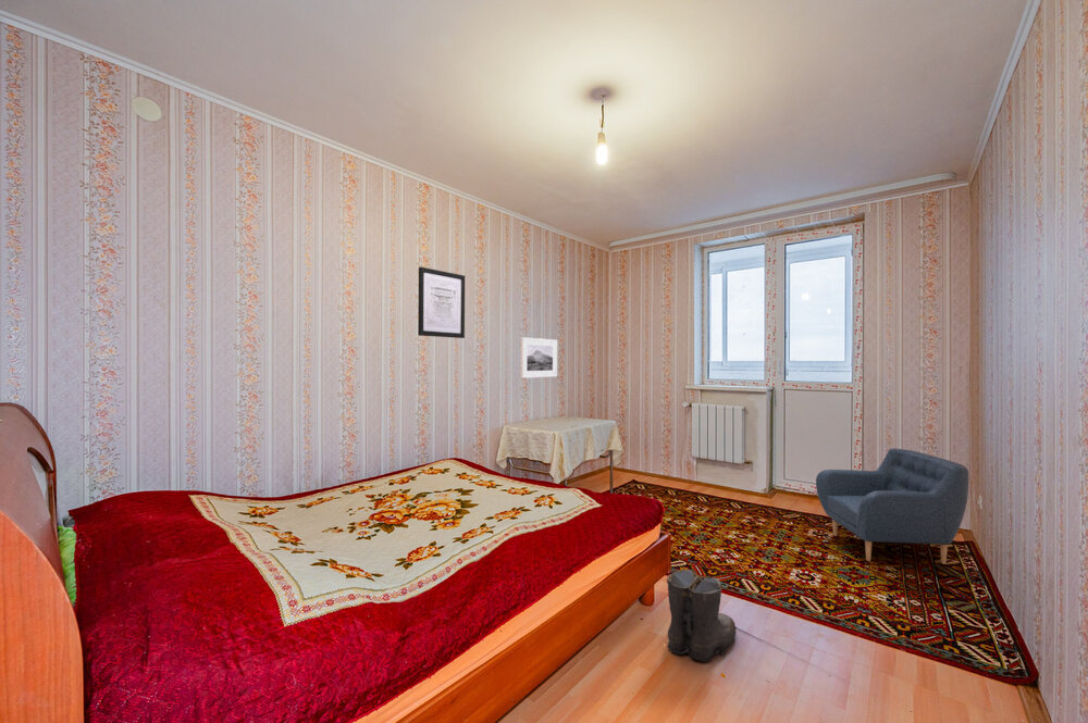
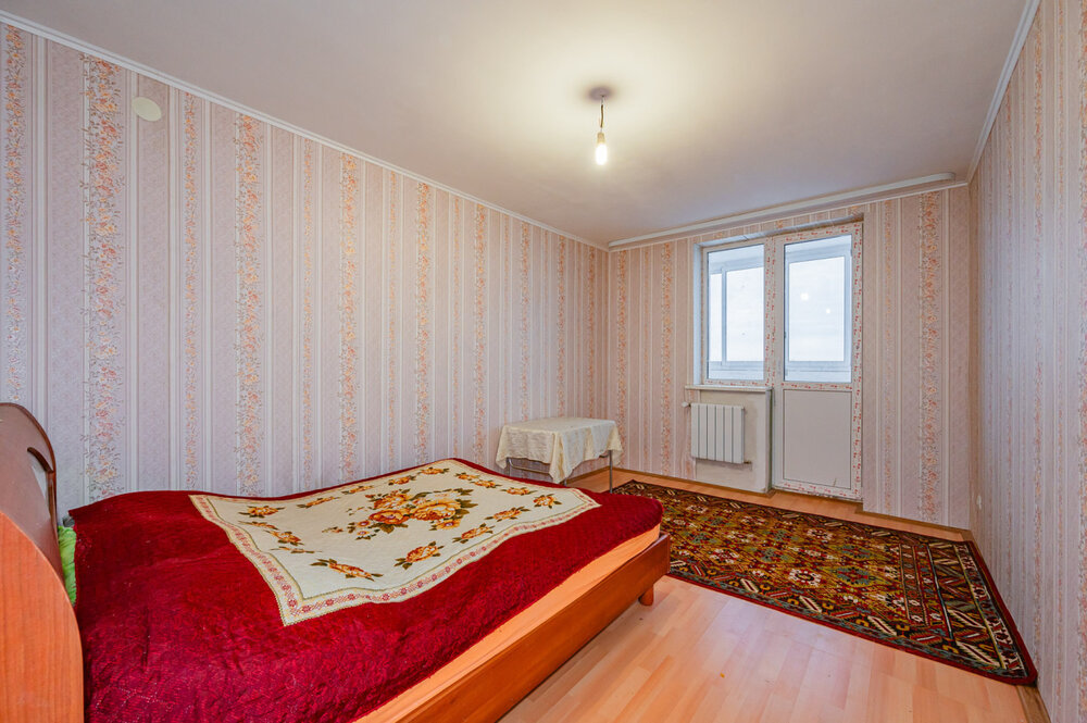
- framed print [520,336,558,379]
- boots [665,568,737,662]
- wall art [417,265,466,339]
- armchair [815,447,969,565]
